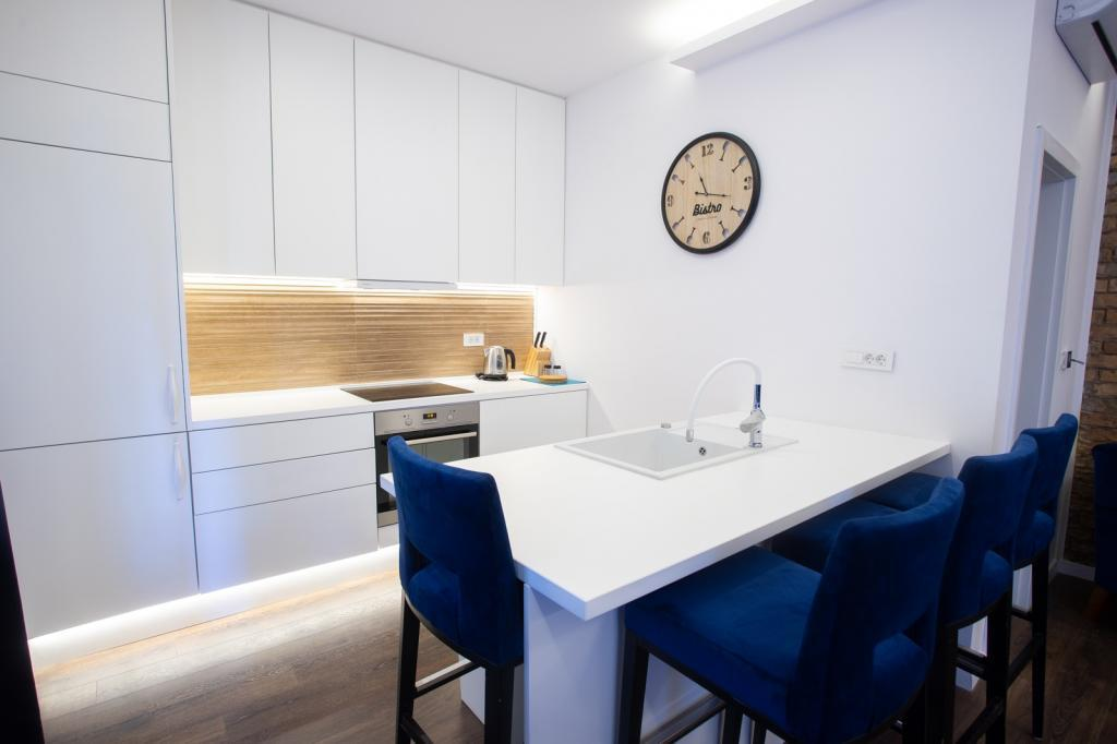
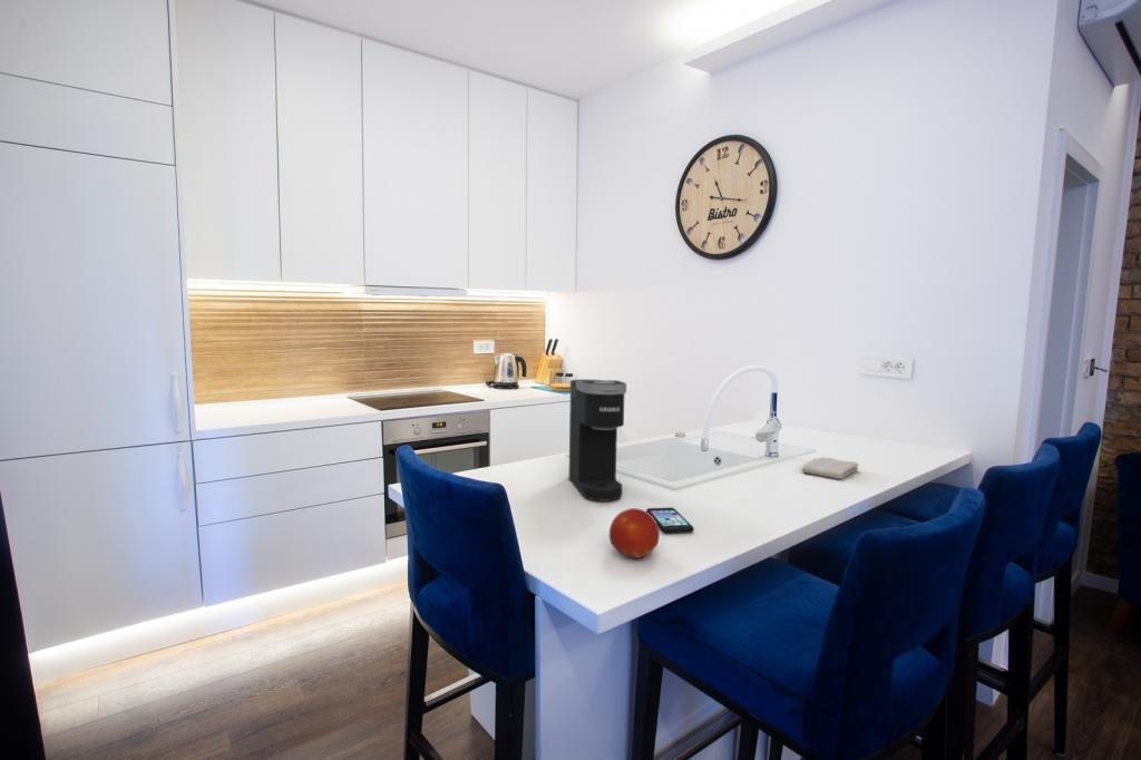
+ fruit [608,507,661,561]
+ washcloth [801,456,859,480]
+ smartphone [645,507,694,534]
+ coffee maker [568,379,627,503]
